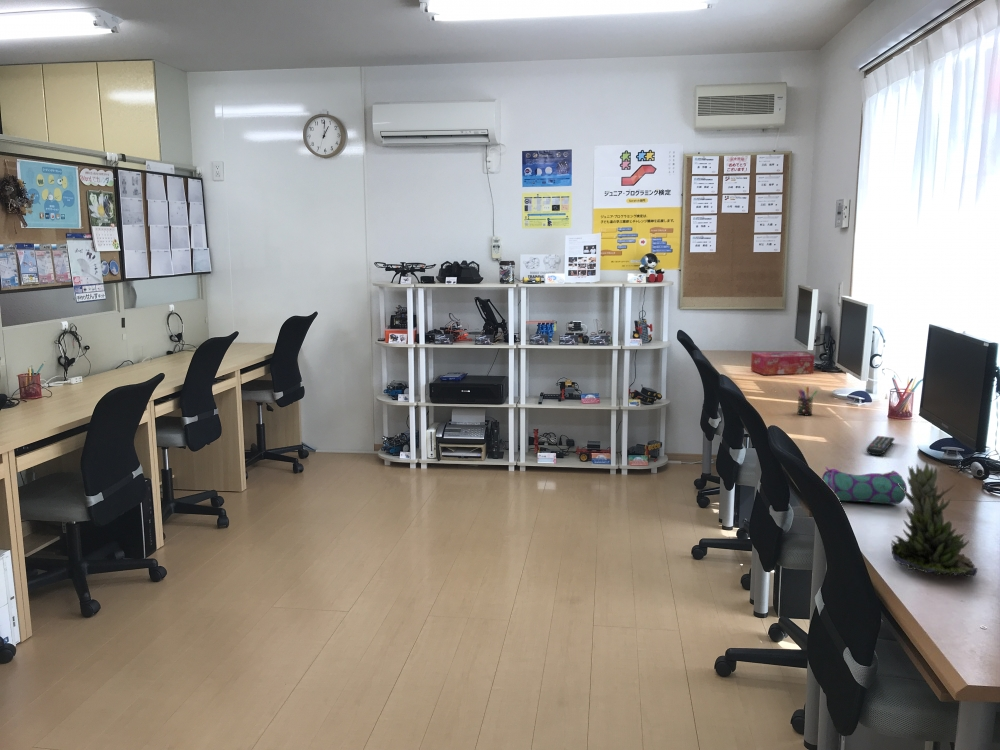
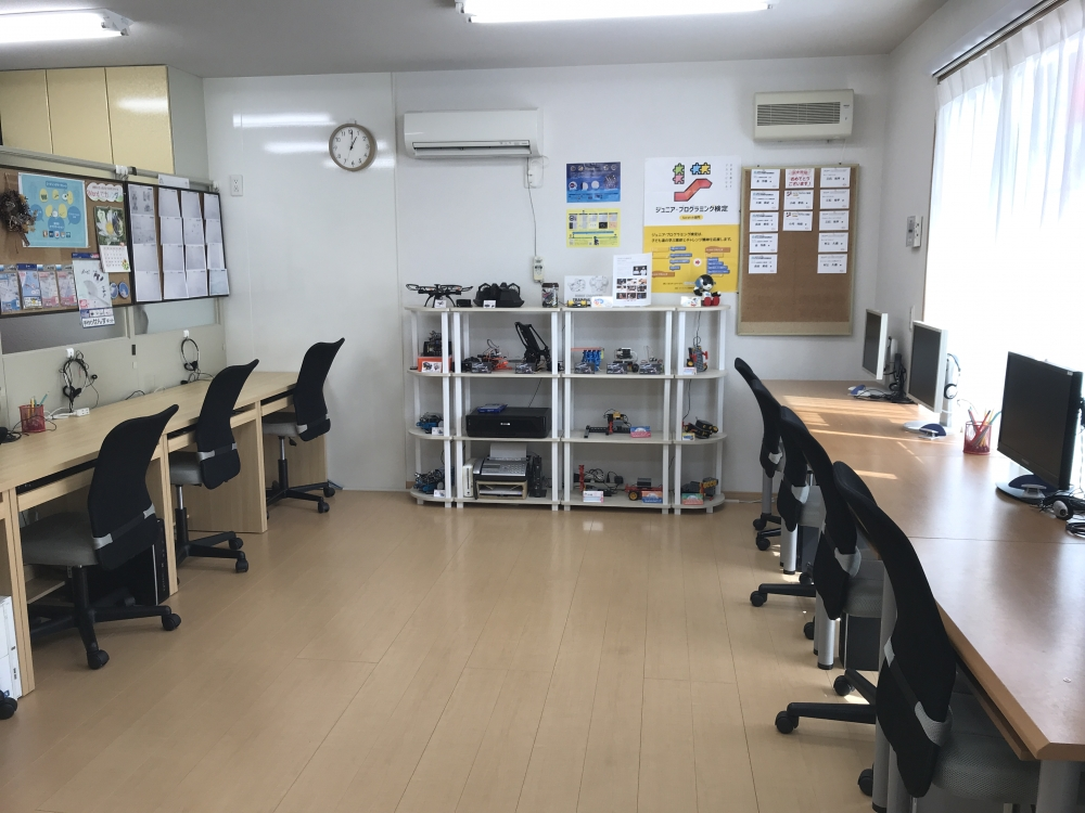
- succulent plant [890,460,978,578]
- pencil case [821,466,908,505]
- remote control [865,435,896,456]
- pen holder [796,386,819,416]
- tissue box [750,351,815,376]
